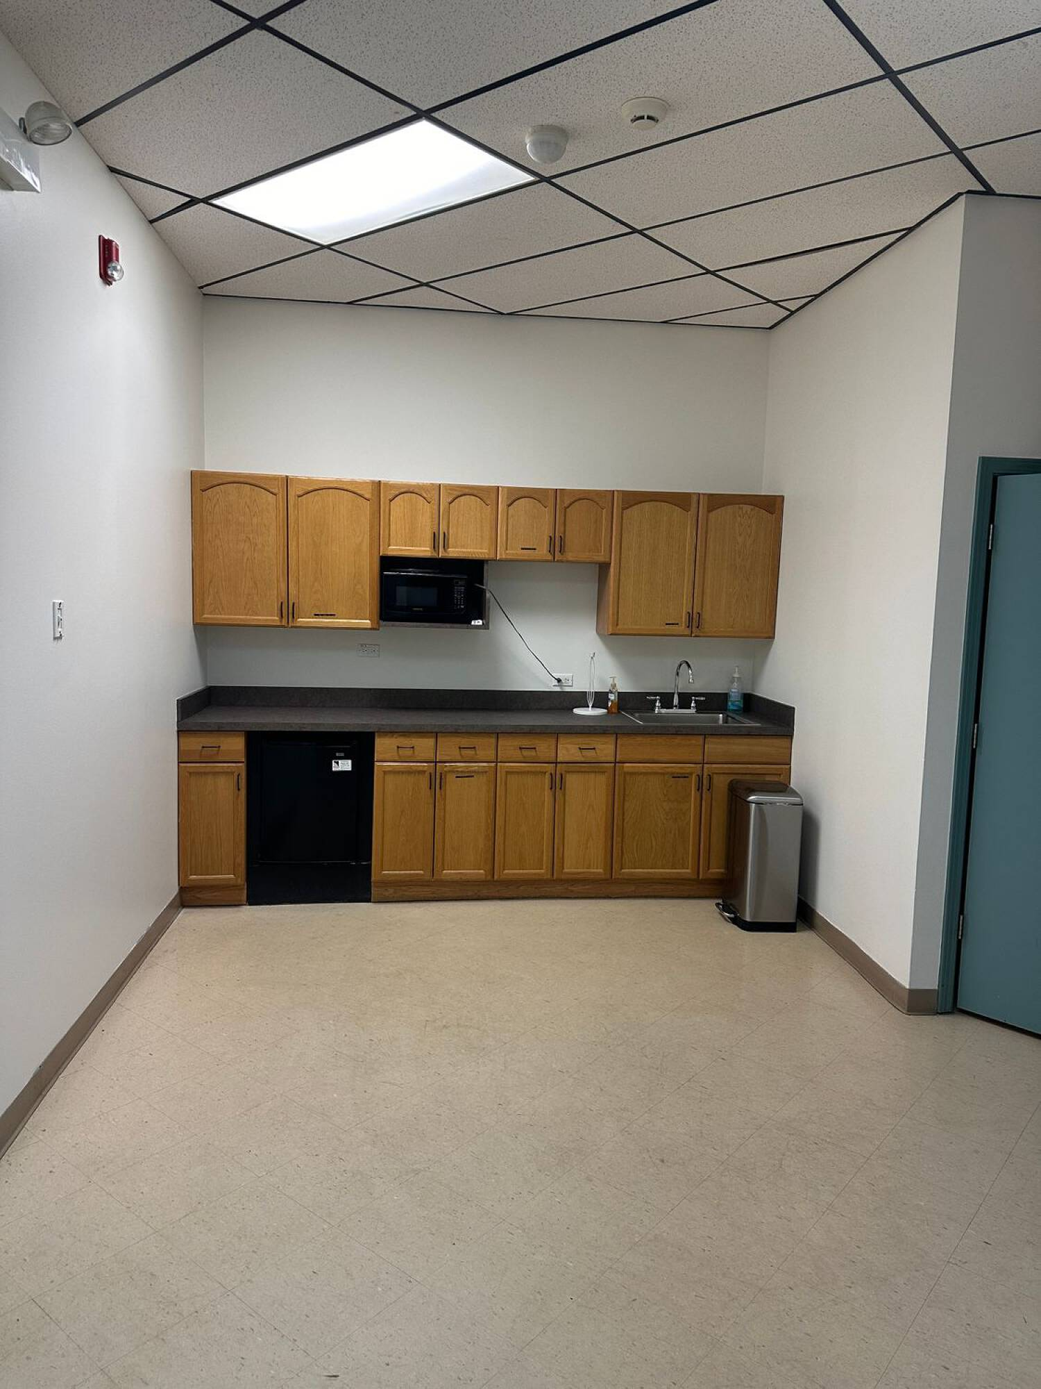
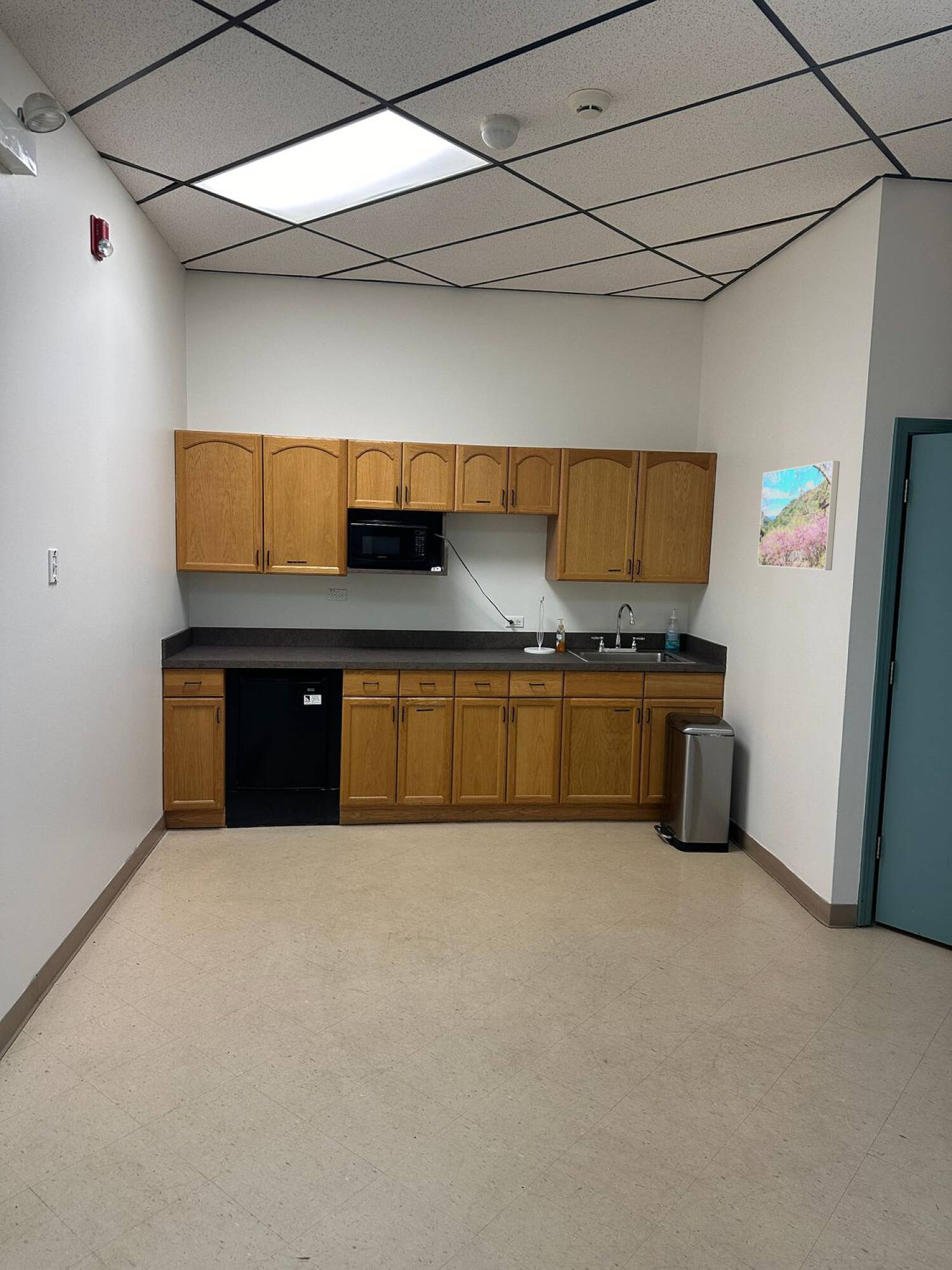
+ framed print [757,460,840,571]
